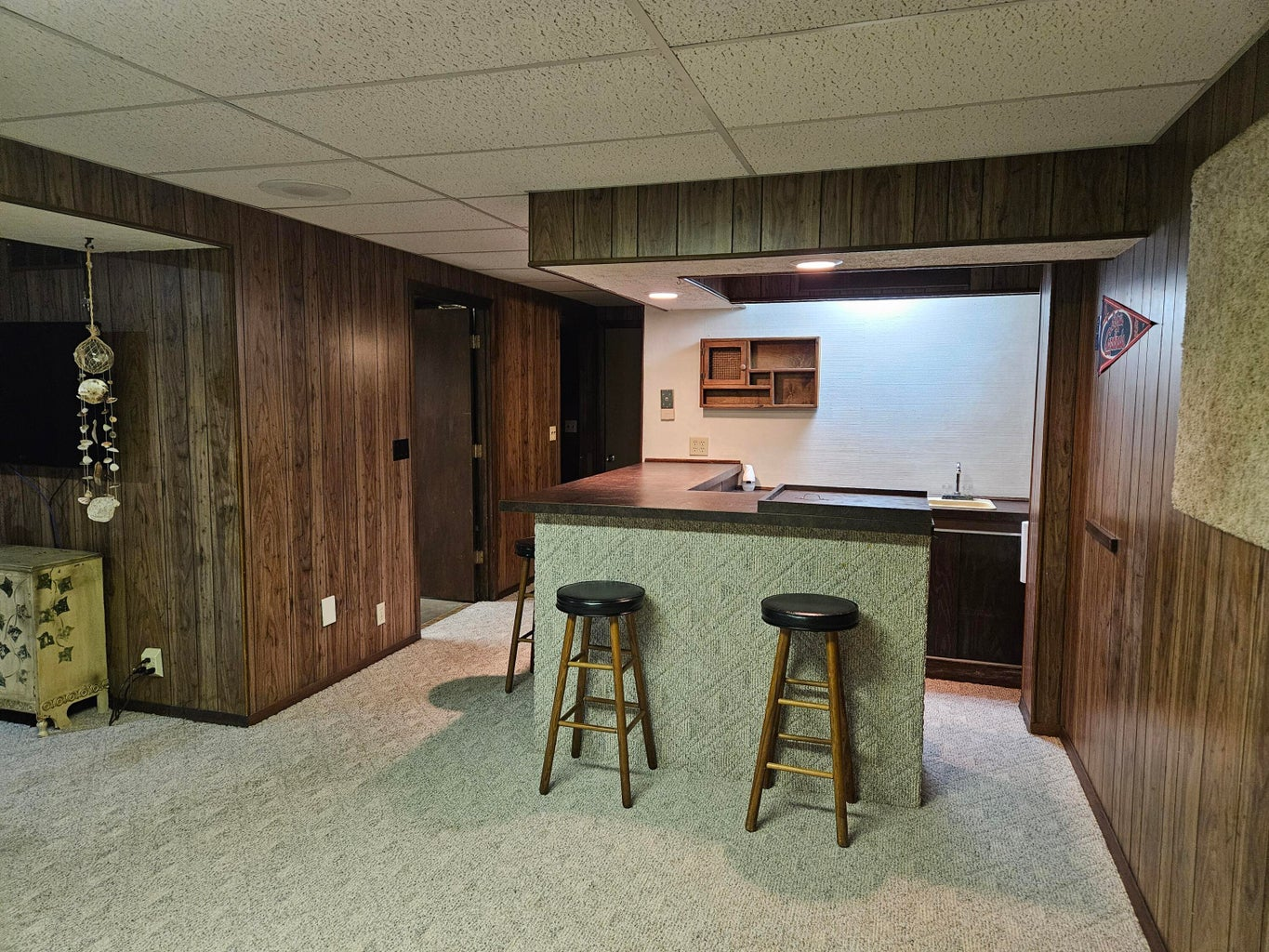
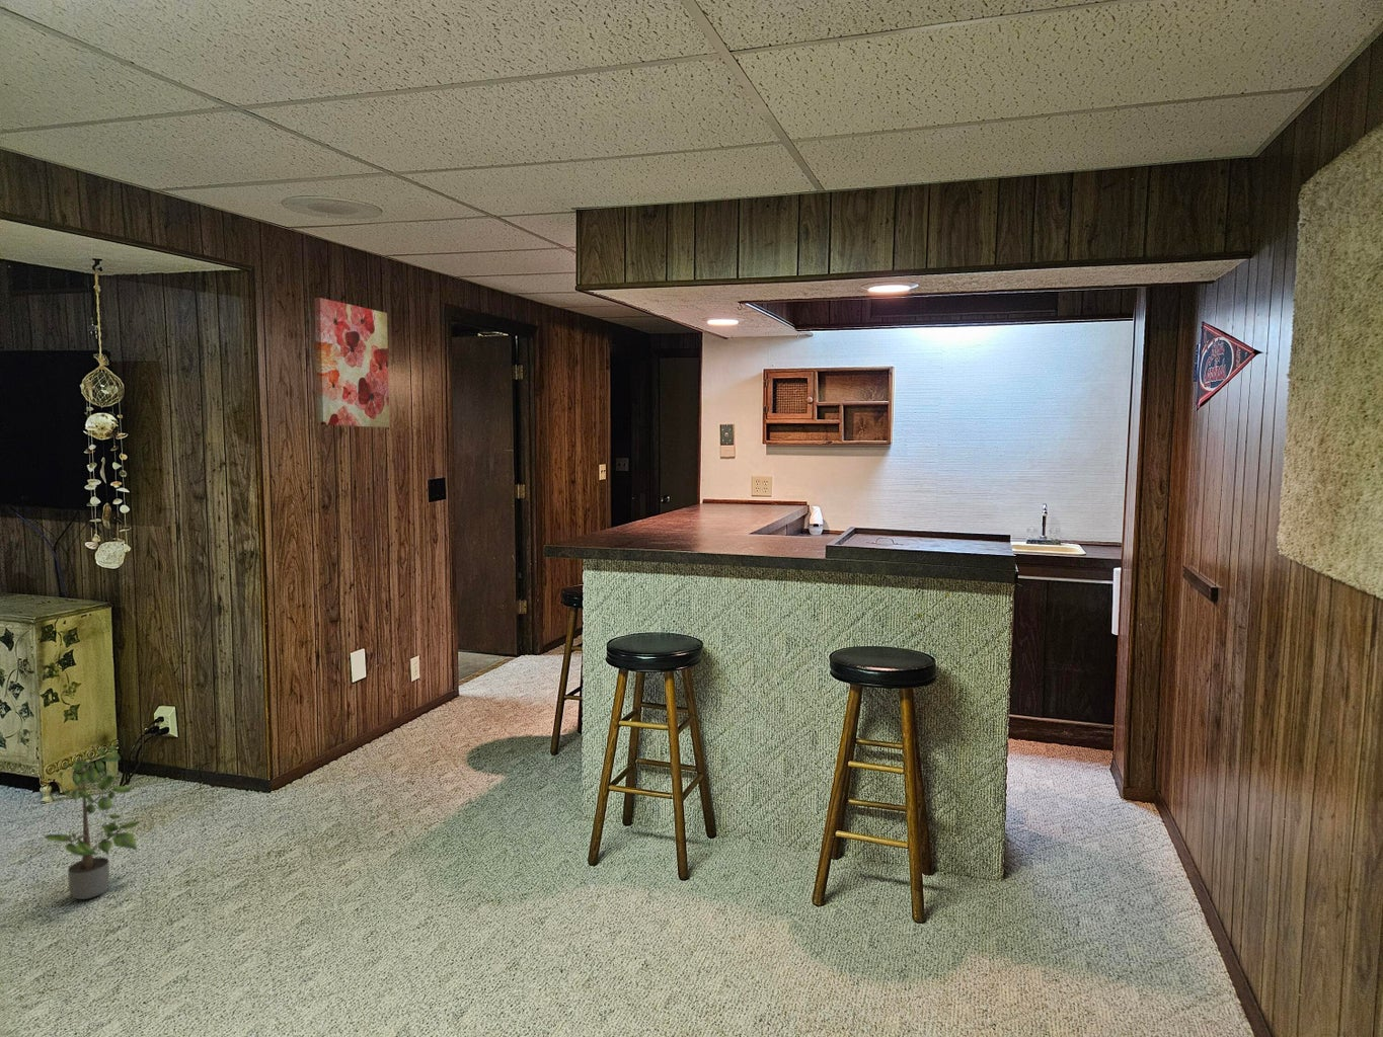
+ wall art [314,296,390,428]
+ potted plant [44,743,142,900]
